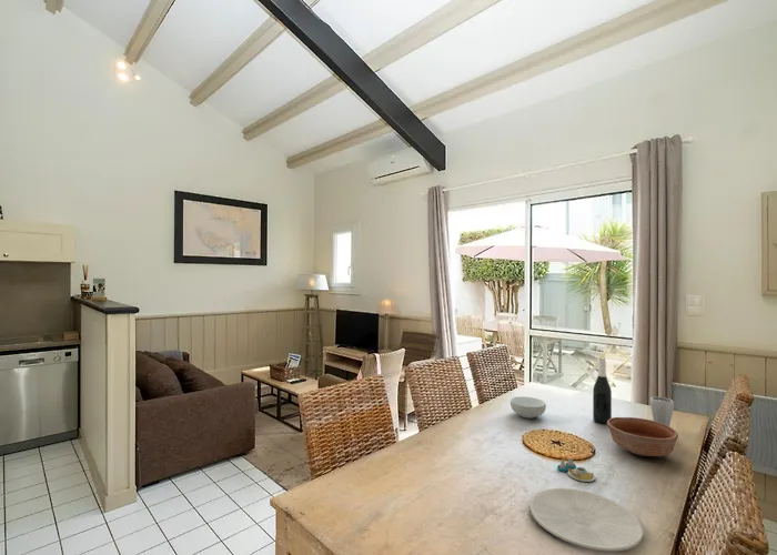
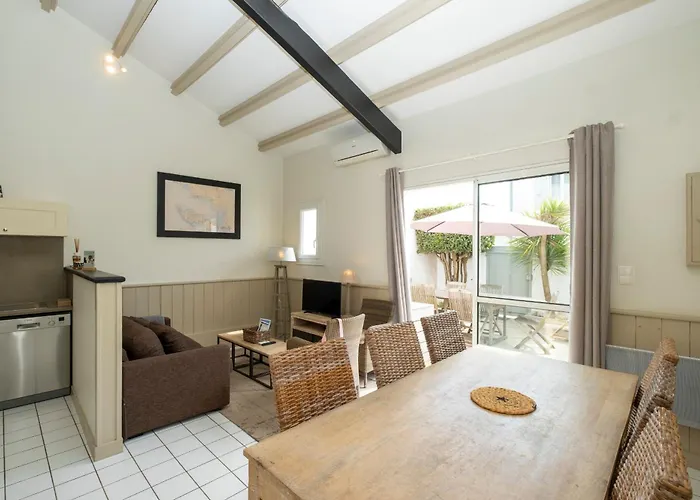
- salt and pepper shaker set [556,456,596,483]
- bowl [606,416,679,457]
- cereal bowl [509,395,547,420]
- drinking glass [649,396,675,427]
- plate [528,487,645,553]
- wine bottle [592,357,613,425]
